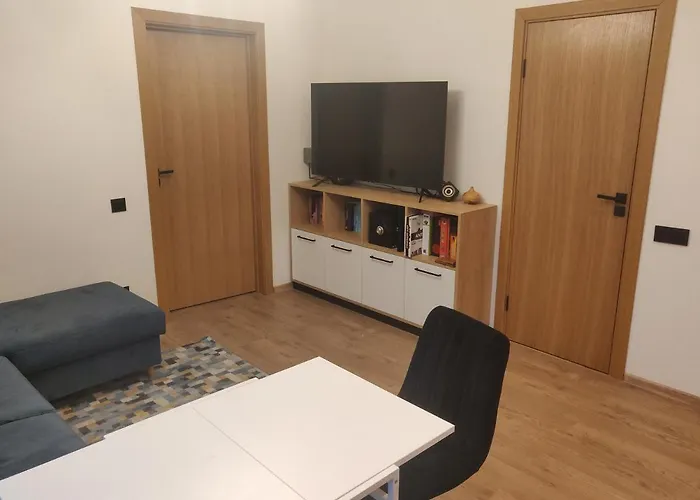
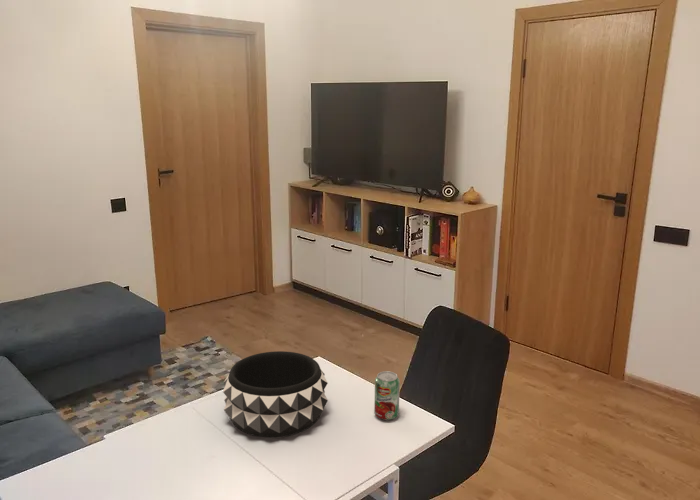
+ decorative bowl [222,350,329,438]
+ beverage can [373,370,401,421]
